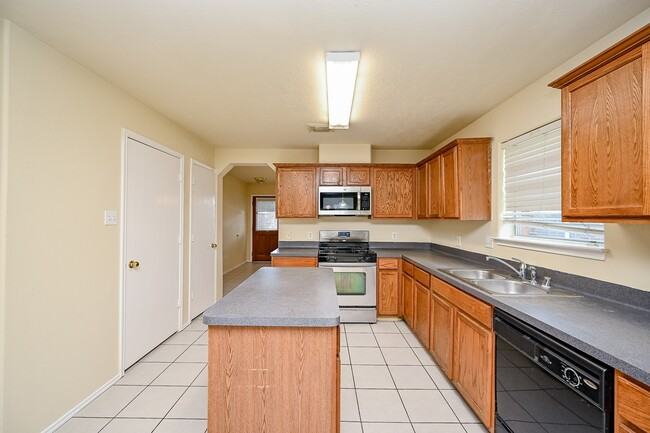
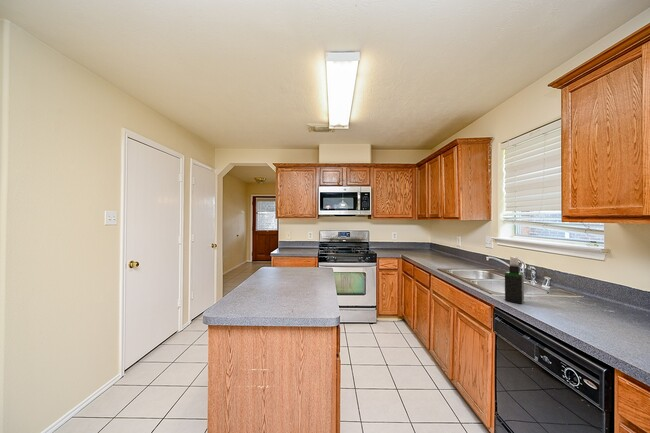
+ spray bottle [504,256,525,305]
